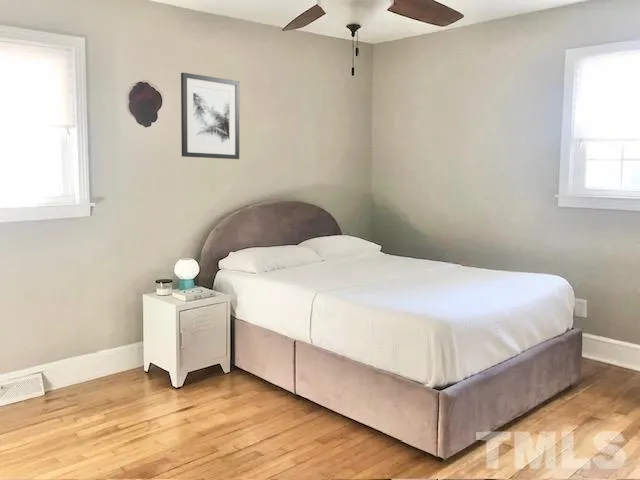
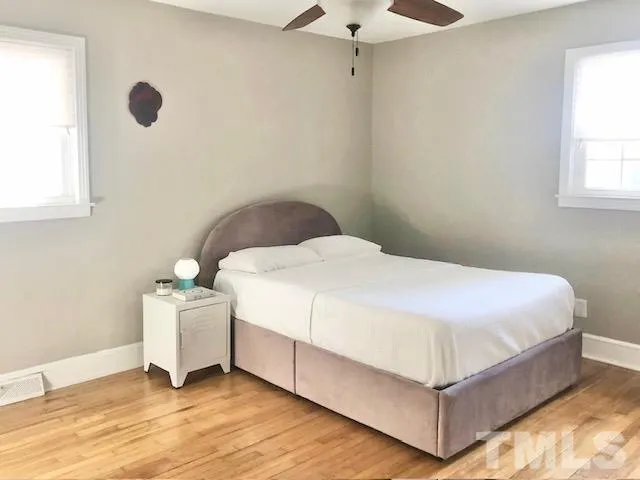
- wall art [180,72,240,160]
